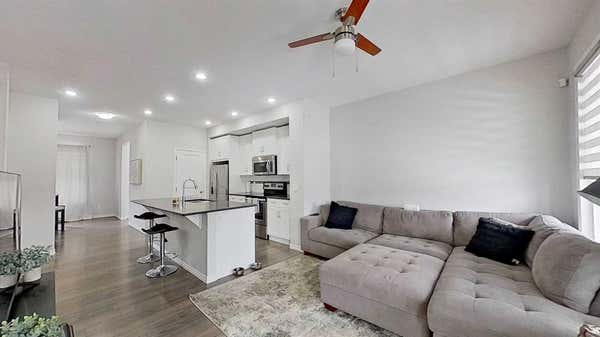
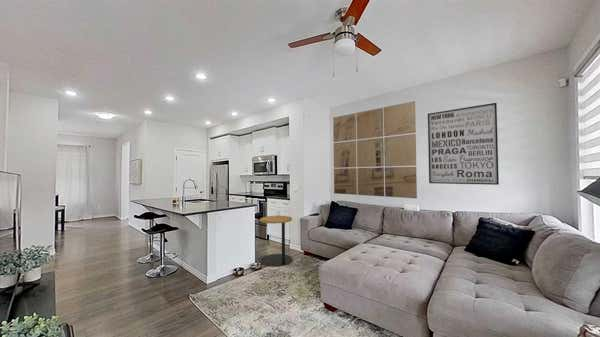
+ wall art [427,102,500,186]
+ wall art [332,100,418,199]
+ side table [259,215,293,268]
